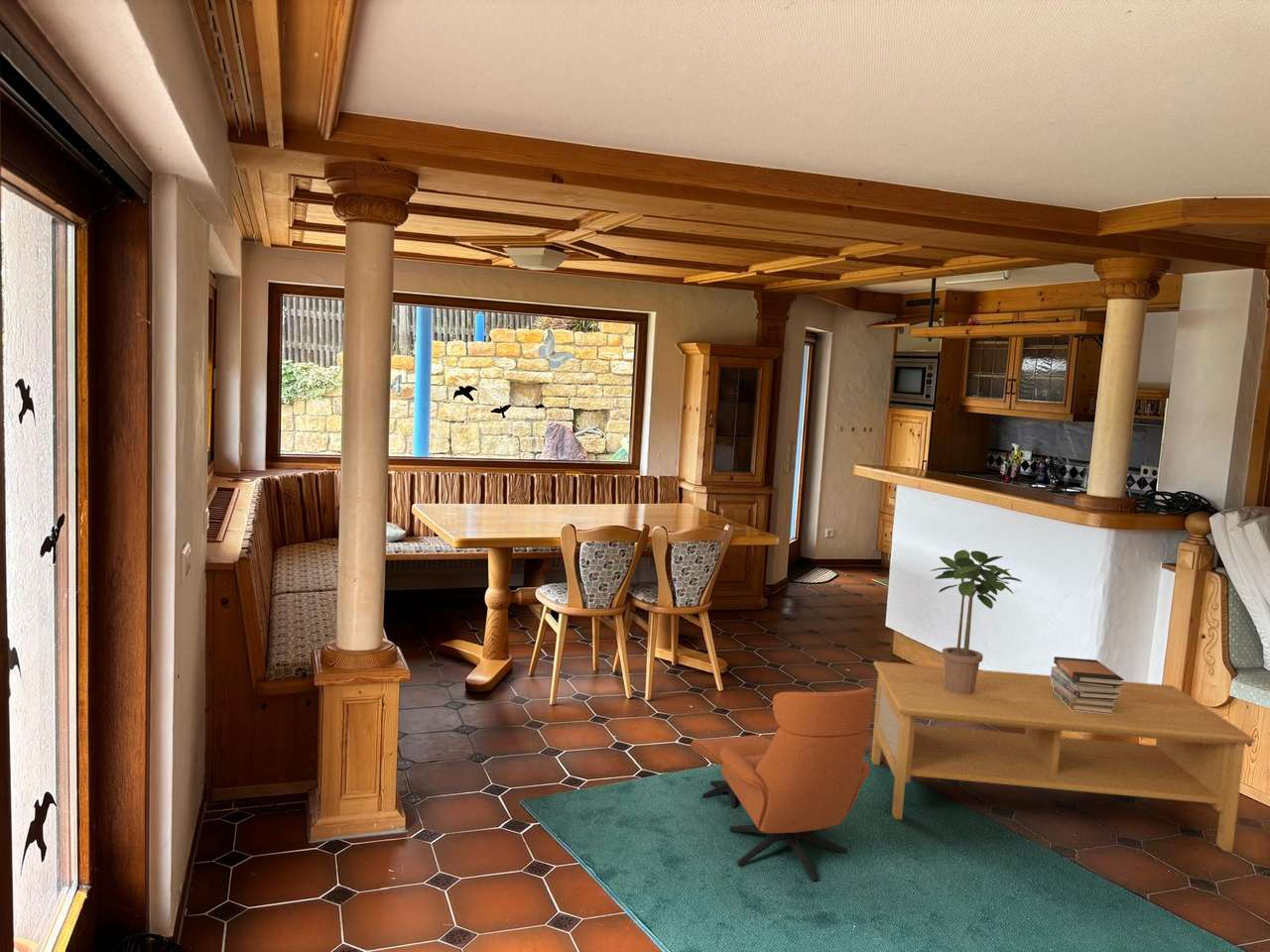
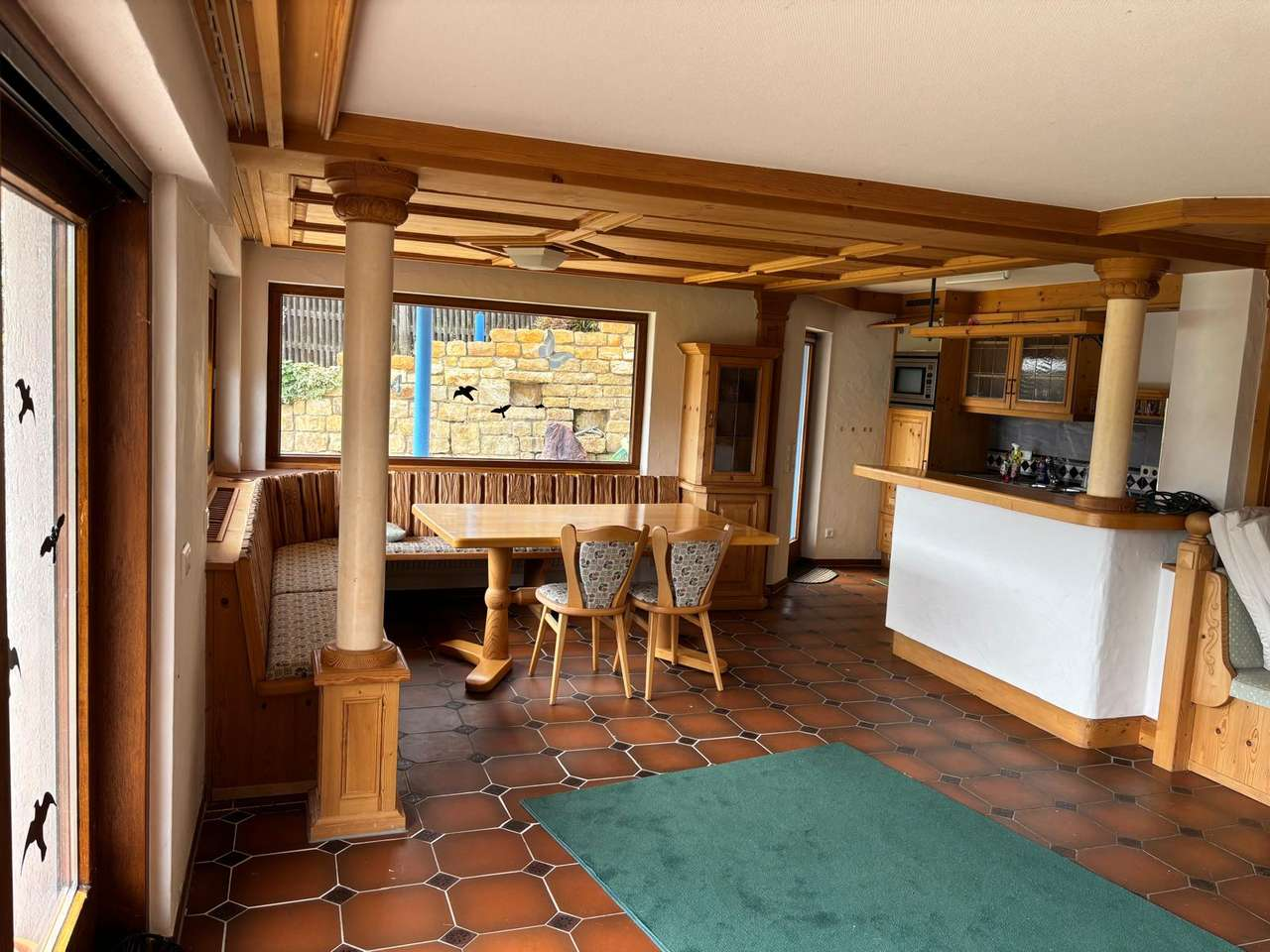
- armchair [690,686,875,882]
- coffee table [870,660,1257,853]
- book stack [1050,655,1125,714]
- potted plant [930,549,1023,695]
